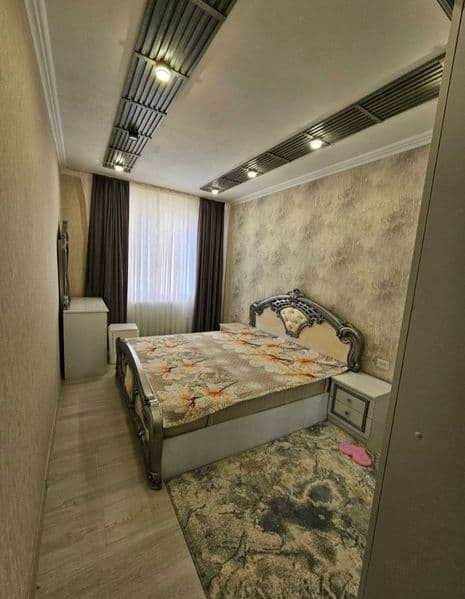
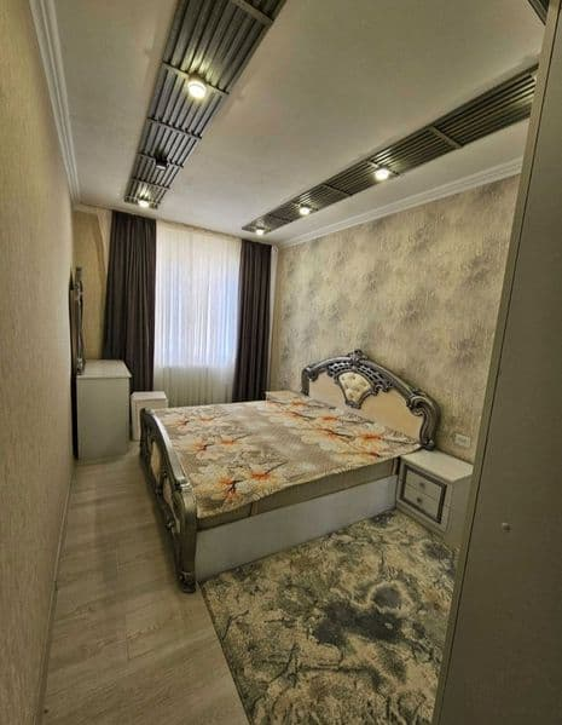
- slippers [338,442,373,467]
